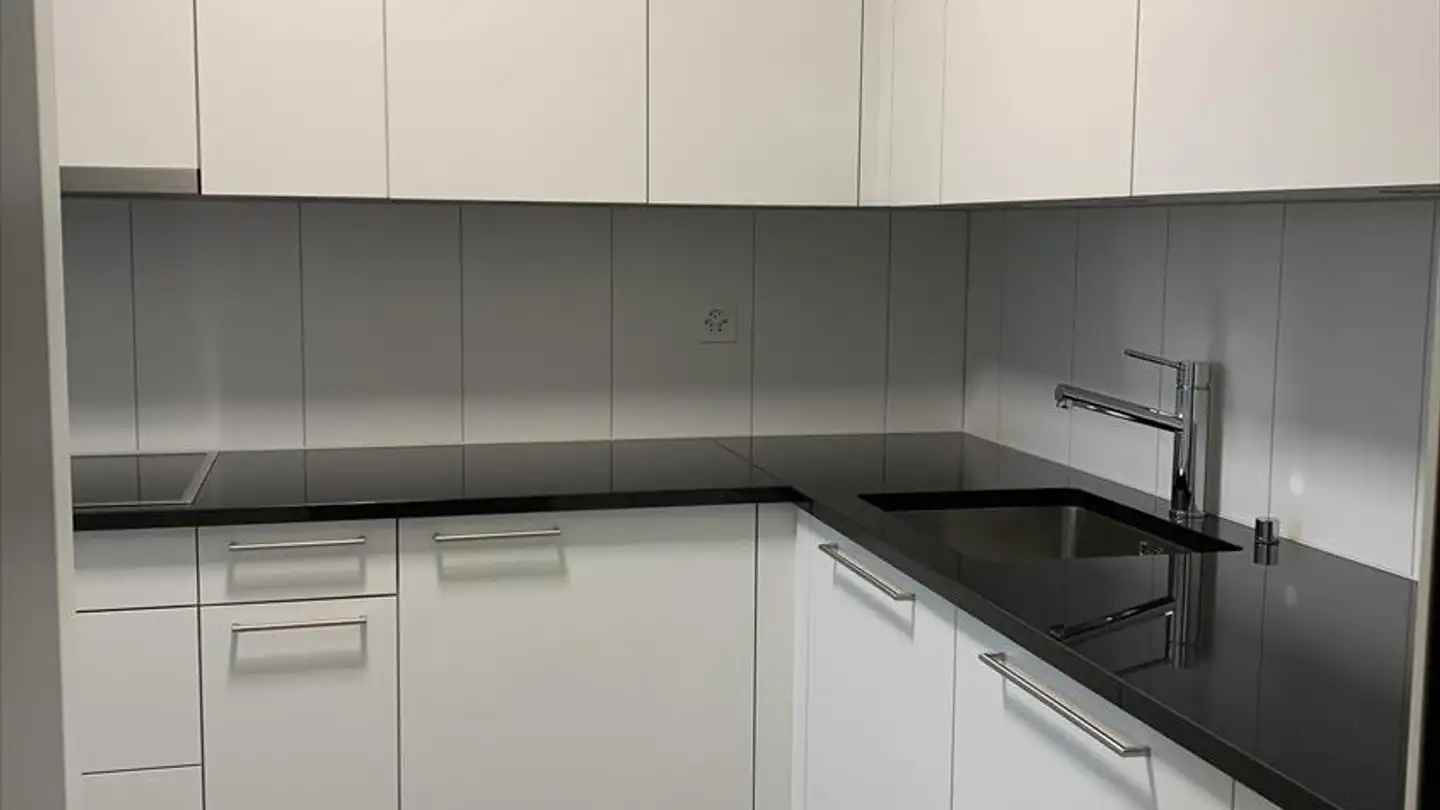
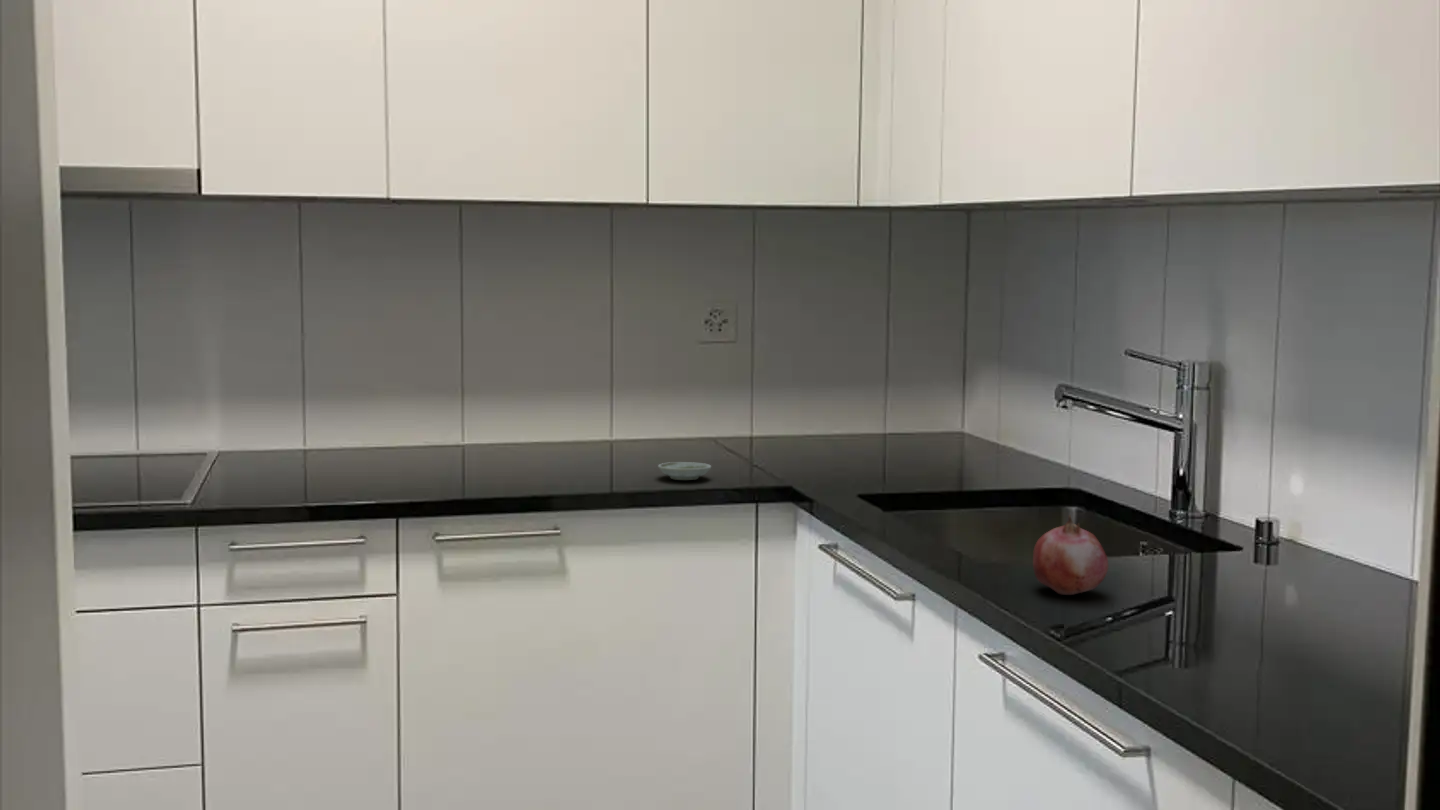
+ fruit [1032,513,1109,596]
+ saucer [657,461,712,481]
